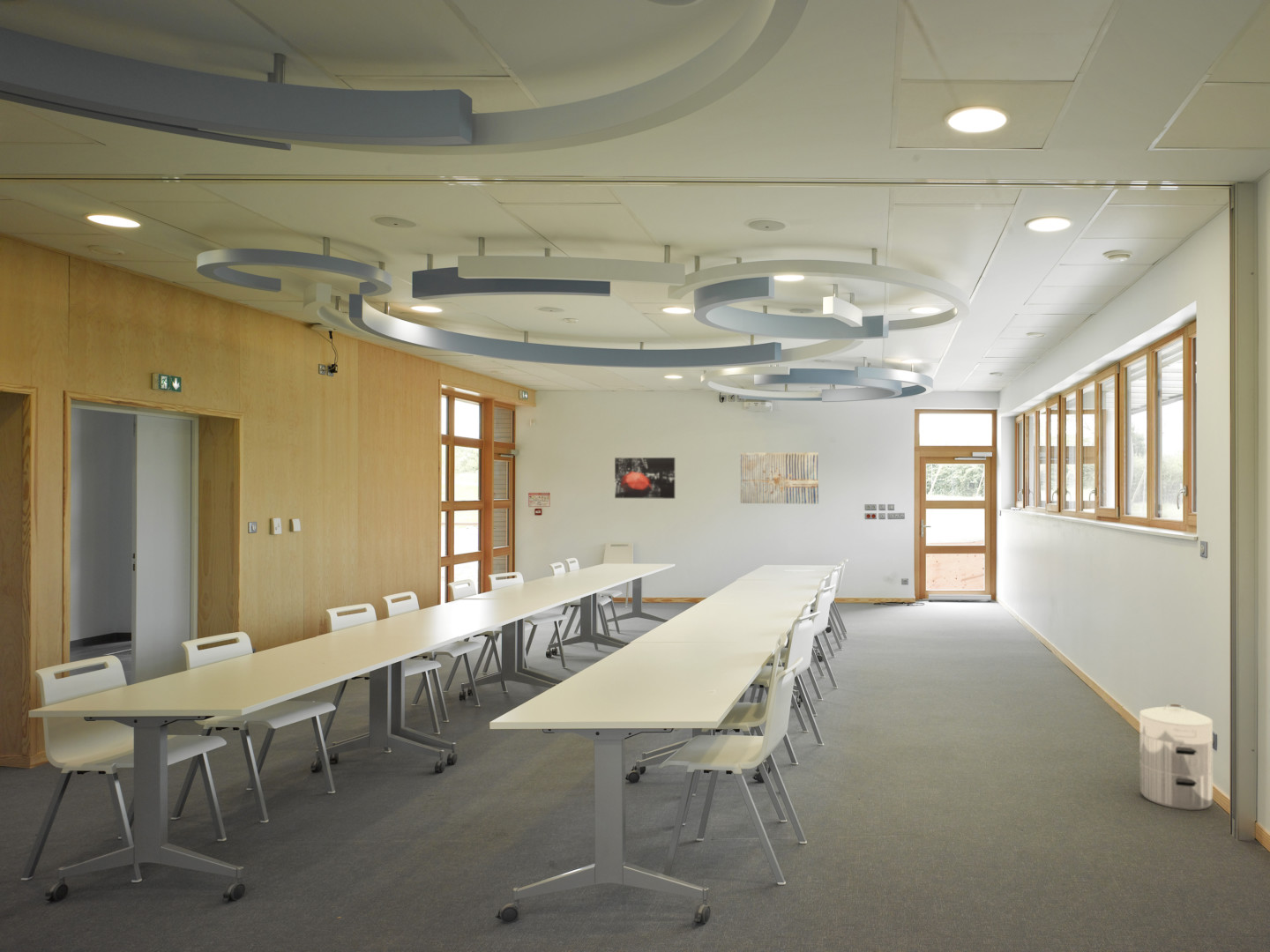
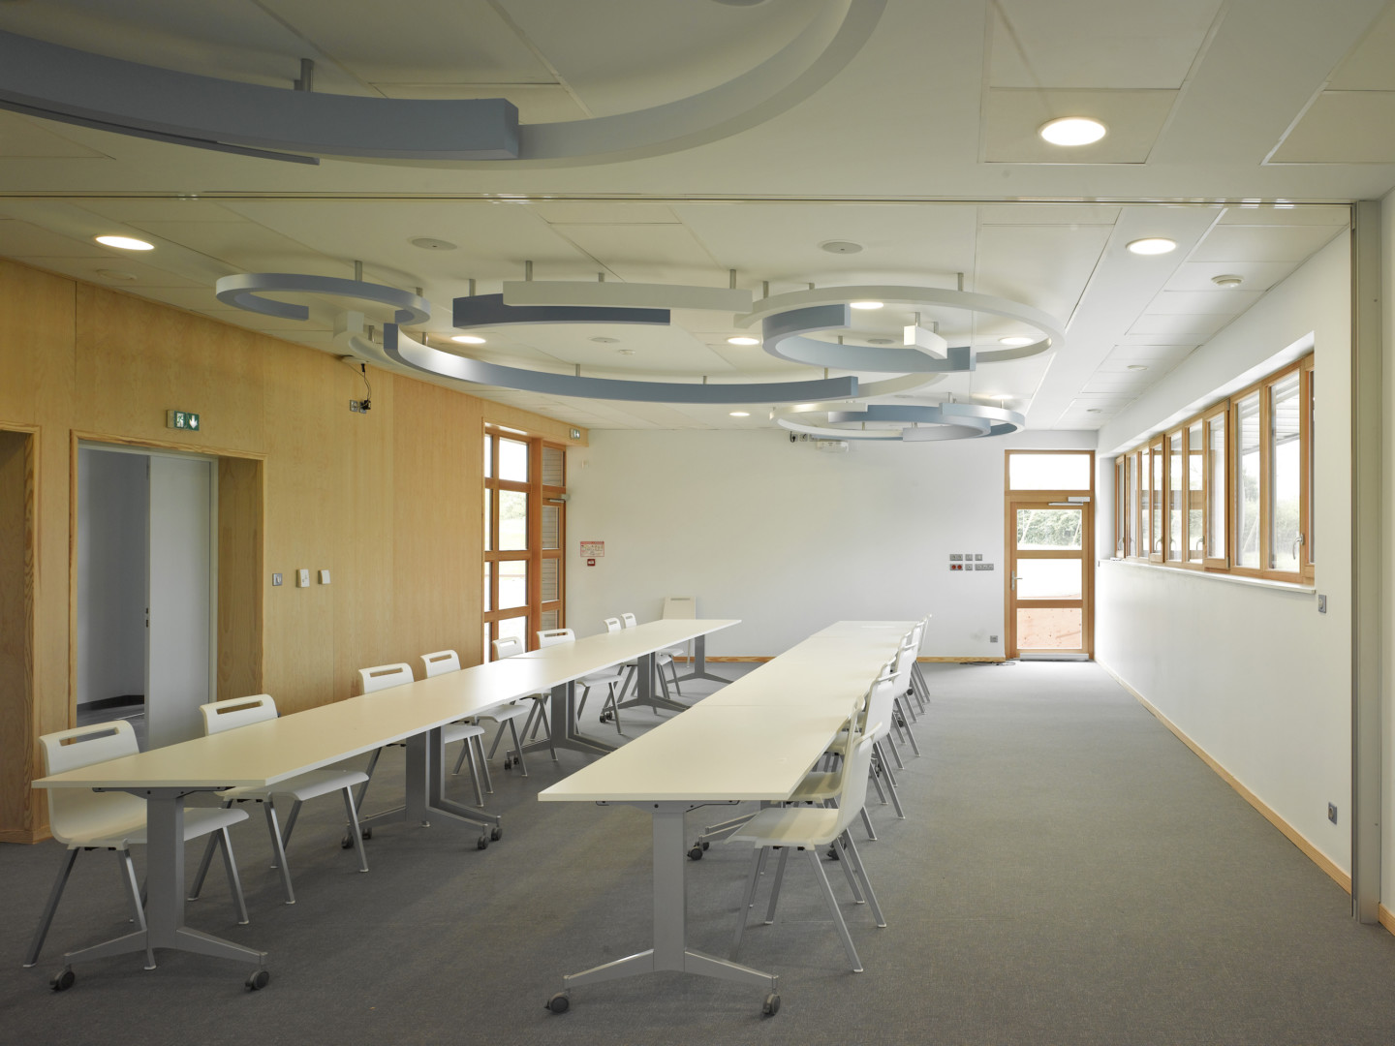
- wall art [739,451,819,505]
- waste bin [1139,703,1214,811]
- wall art [614,457,676,500]
